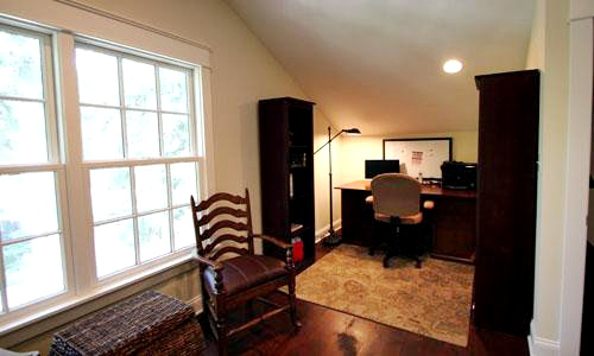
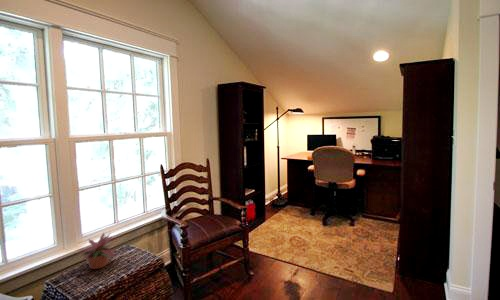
+ potted plant [75,232,120,270]
